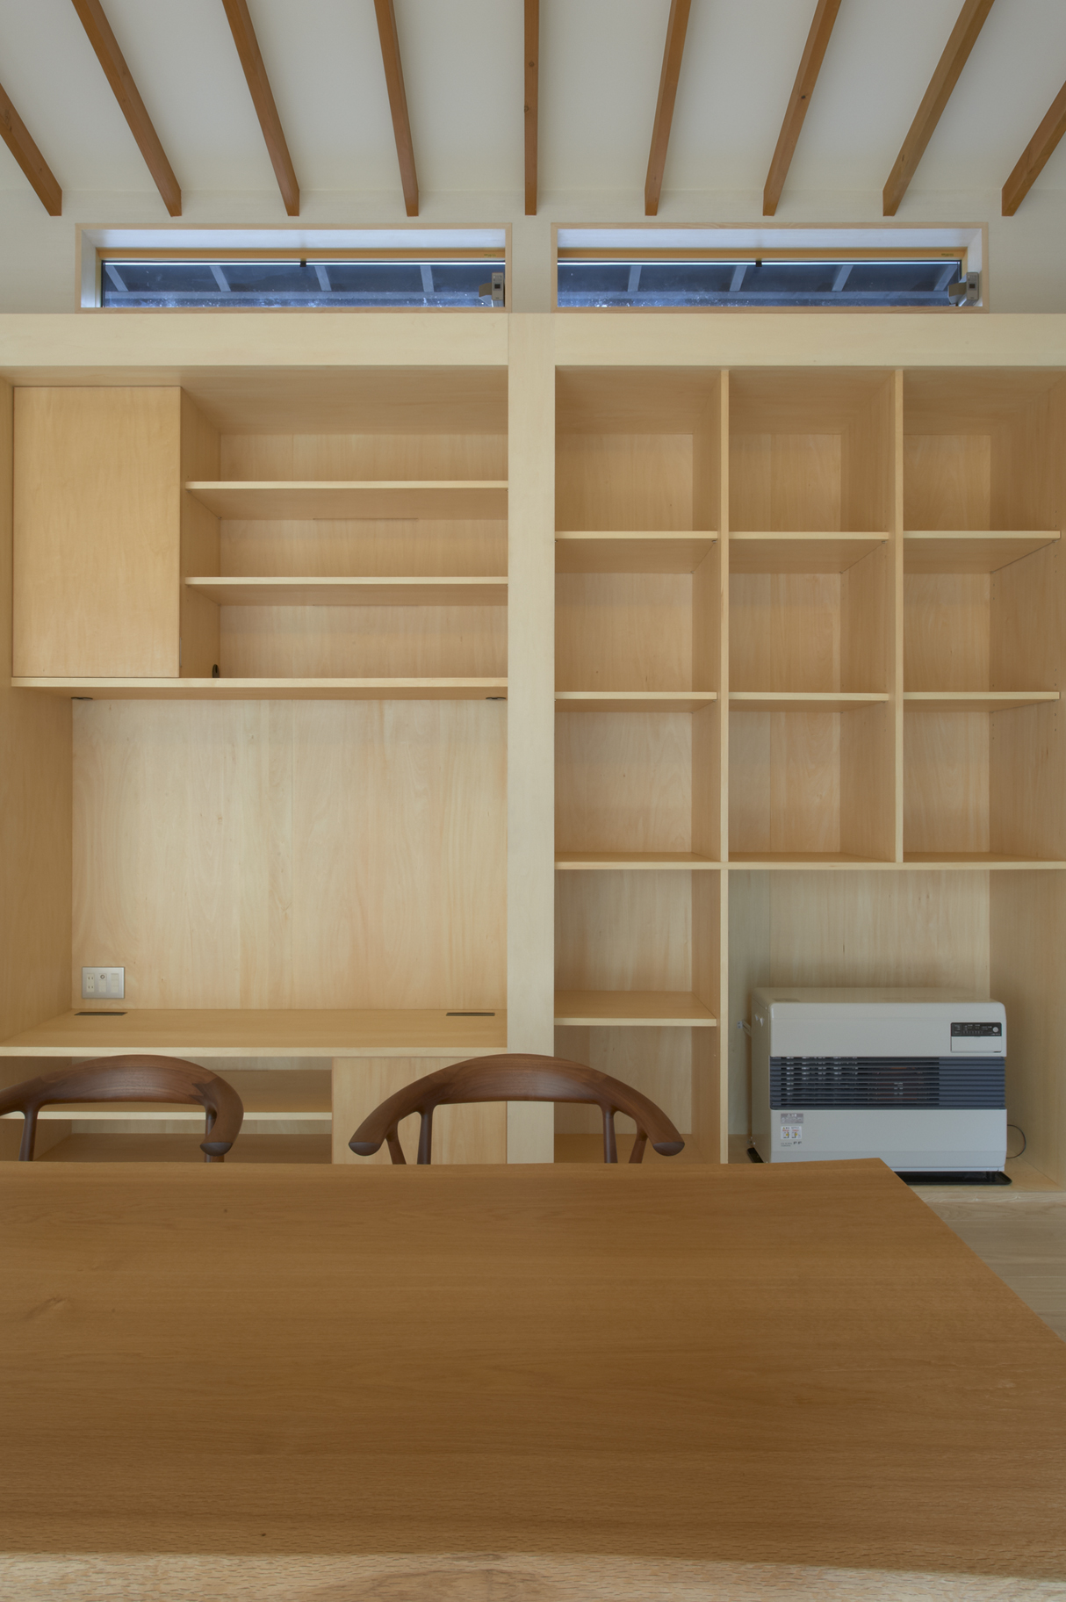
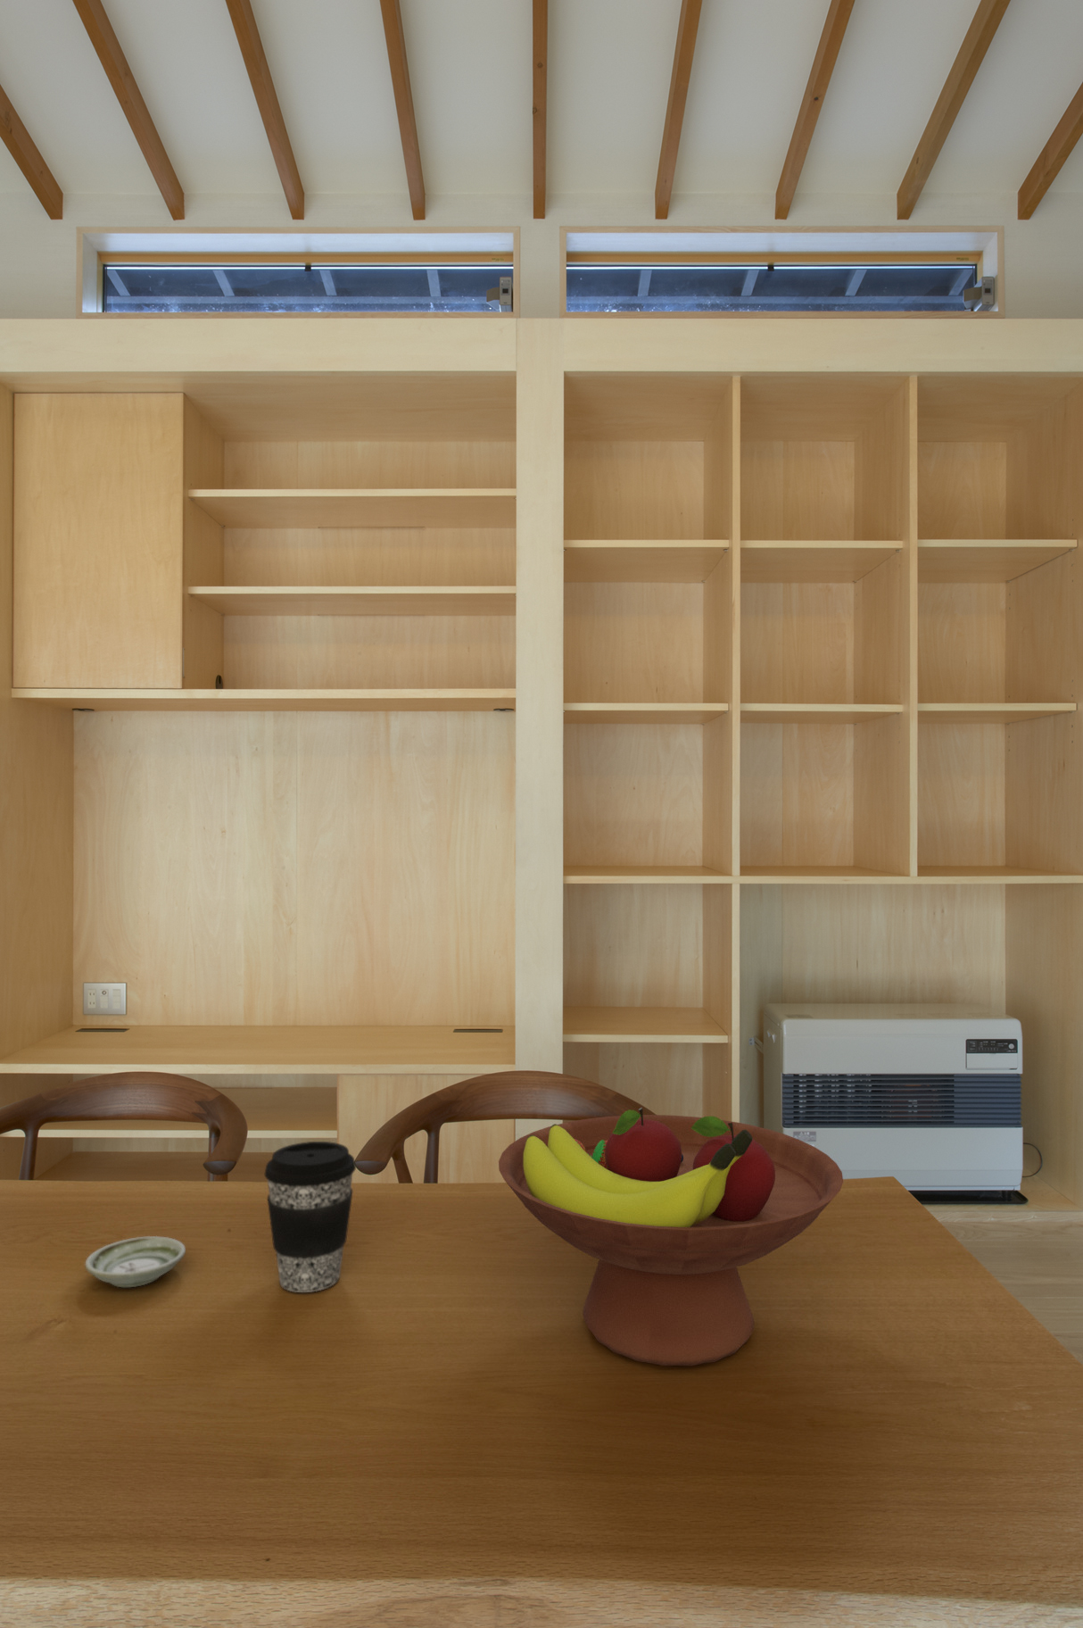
+ saucer [83,1235,186,1288]
+ fruit bowl [498,1107,844,1368]
+ coffee cup [263,1141,357,1293]
